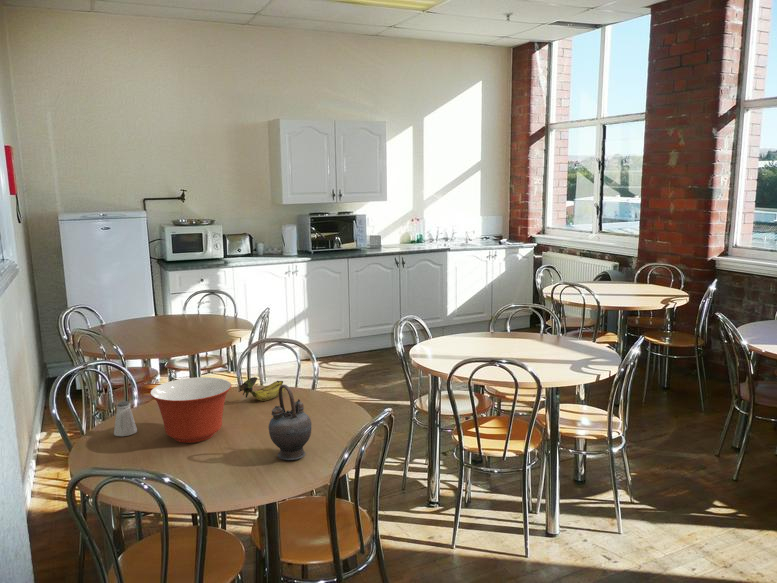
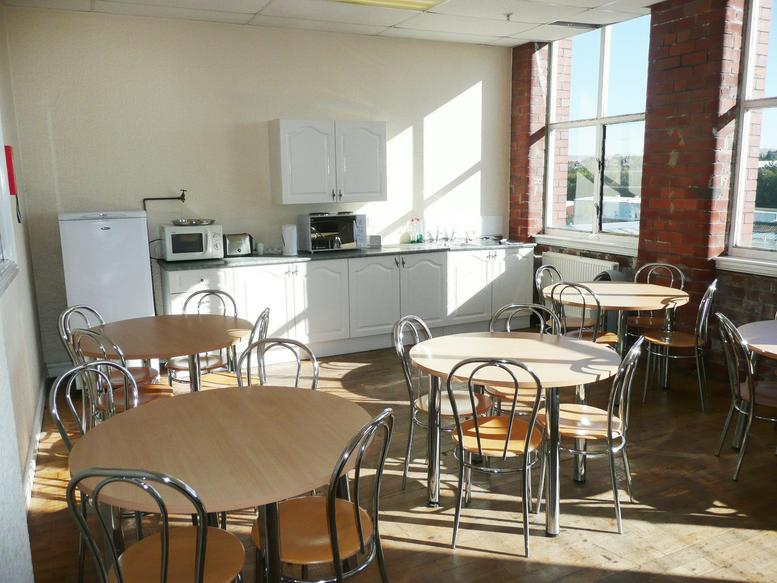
- saltshaker [113,400,138,437]
- teapot [268,384,312,461]
- mixing bowl [149,376,232,444]
- banana [236,376,286,402]
